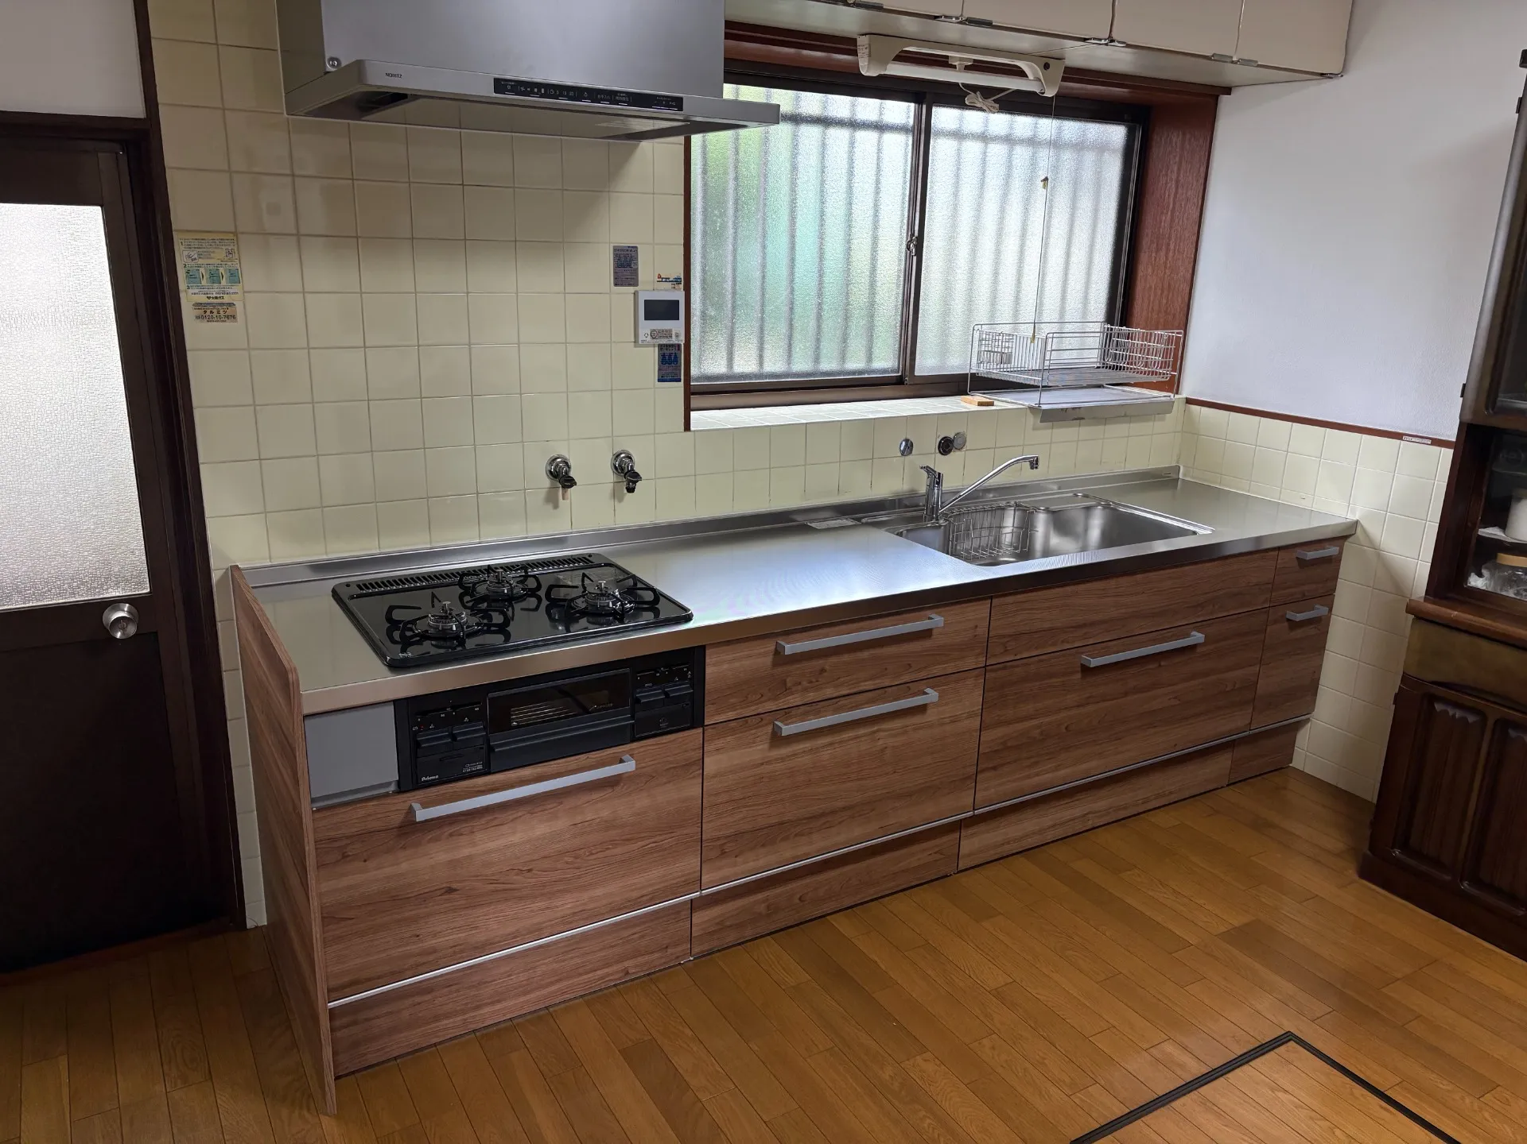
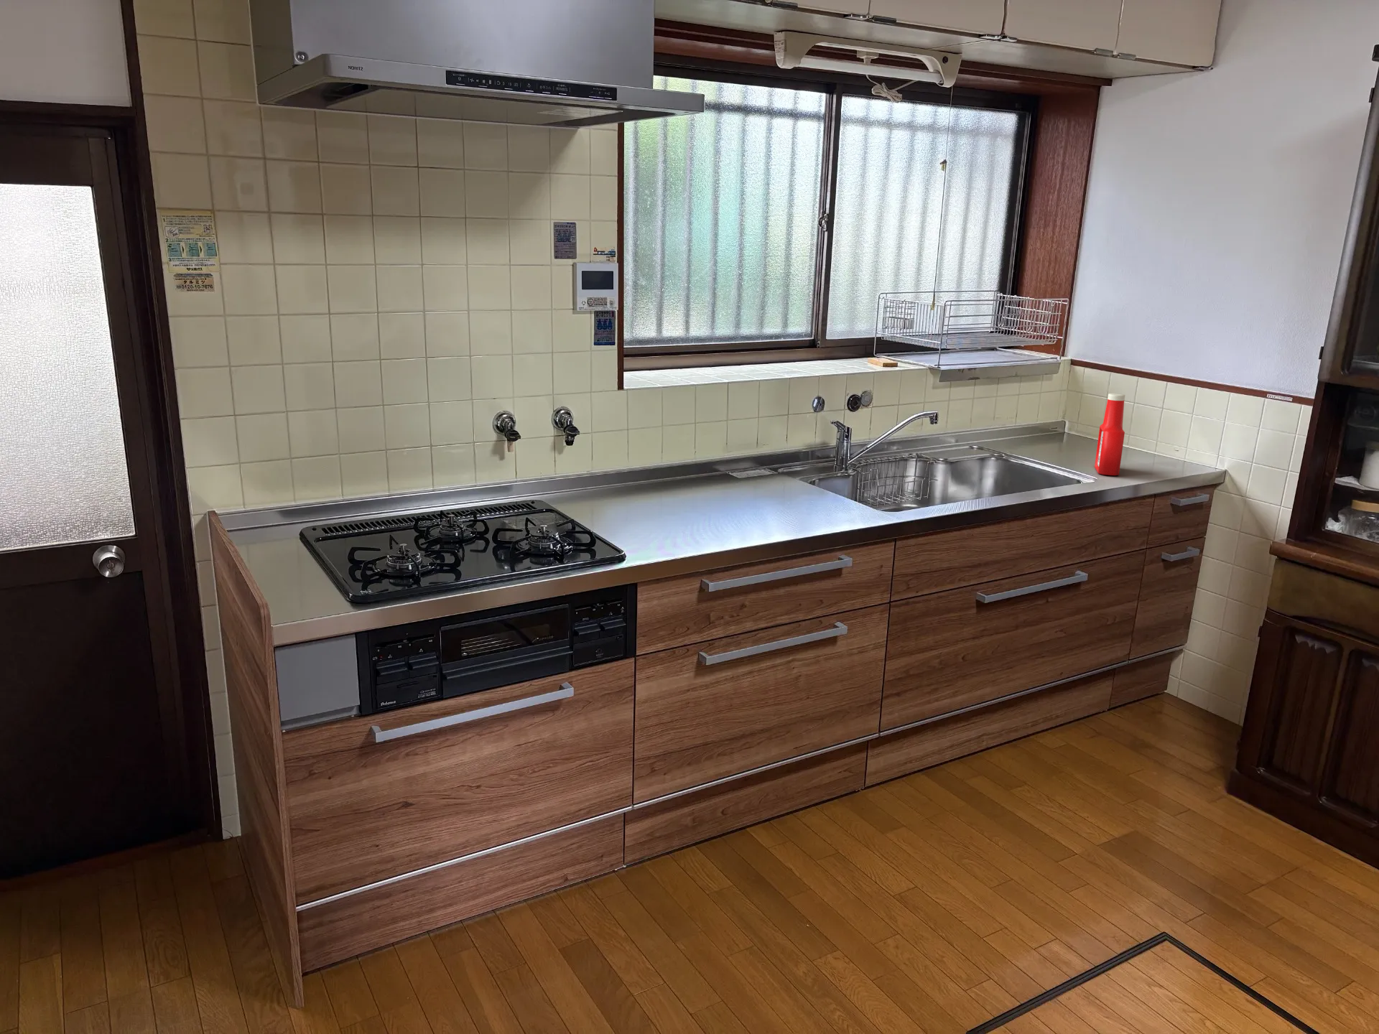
+ soap bottle [1093,393,1126,476]
